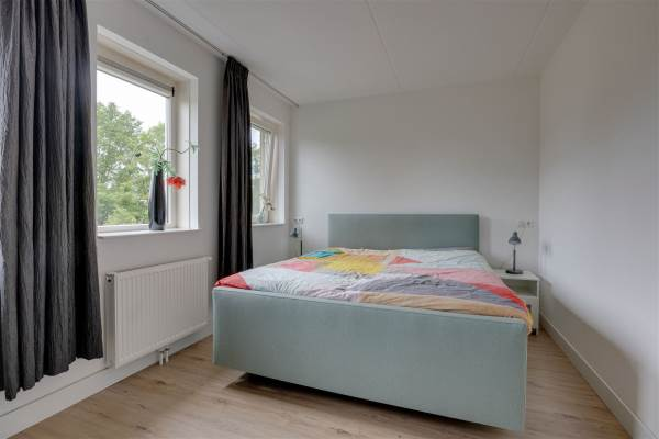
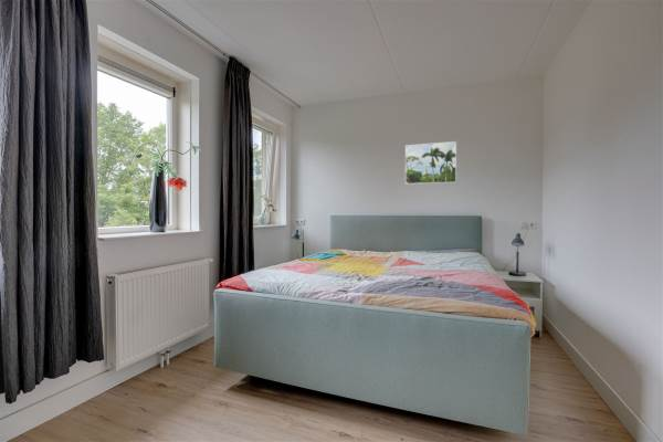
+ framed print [404,140,457,186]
